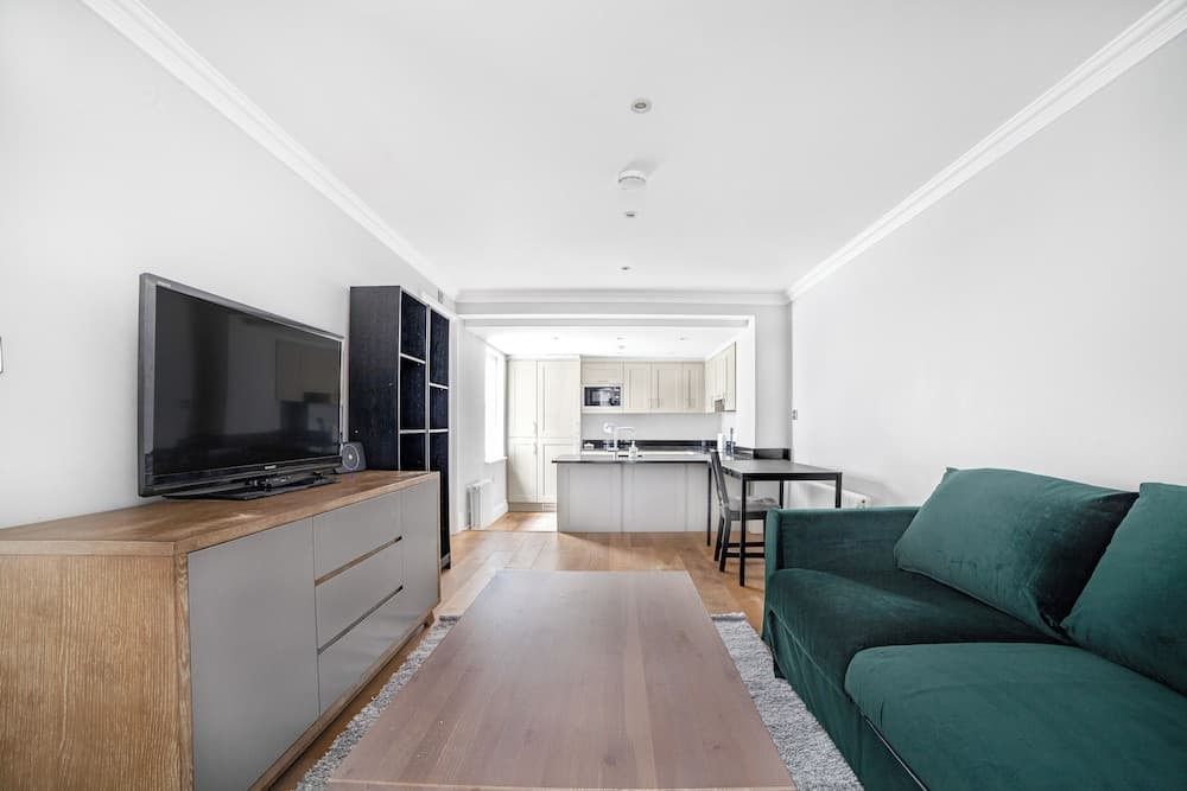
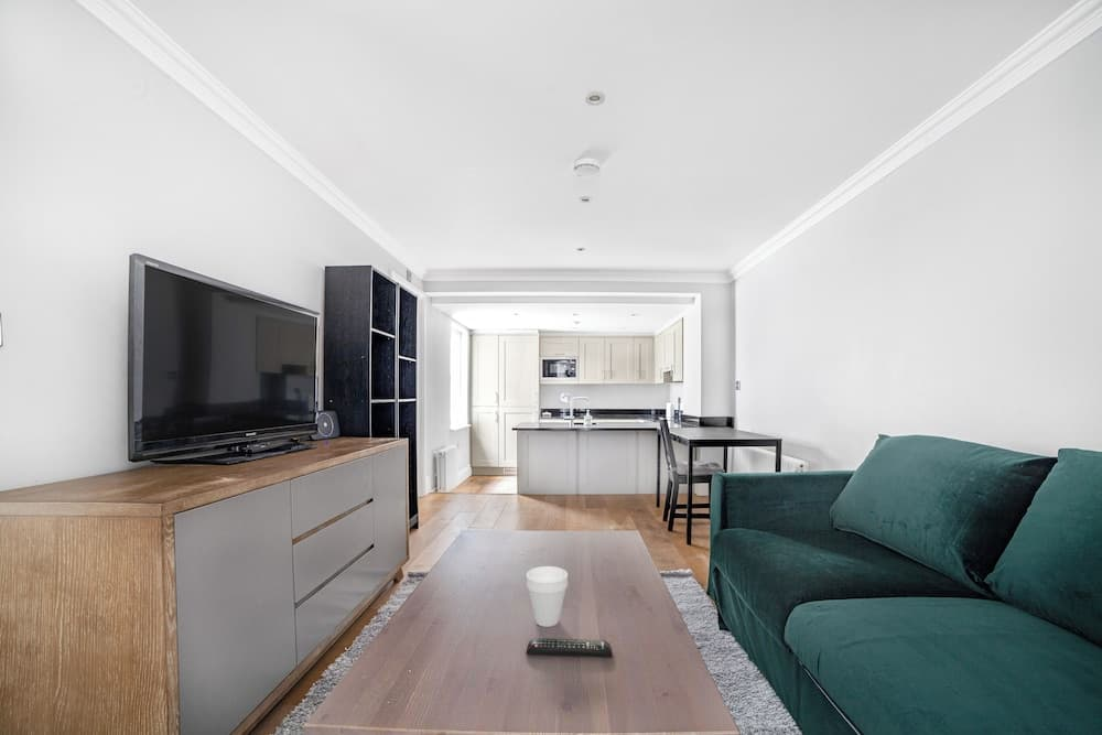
+ remote control [526,637,614,658]
+ cup [525,565,569,628]
